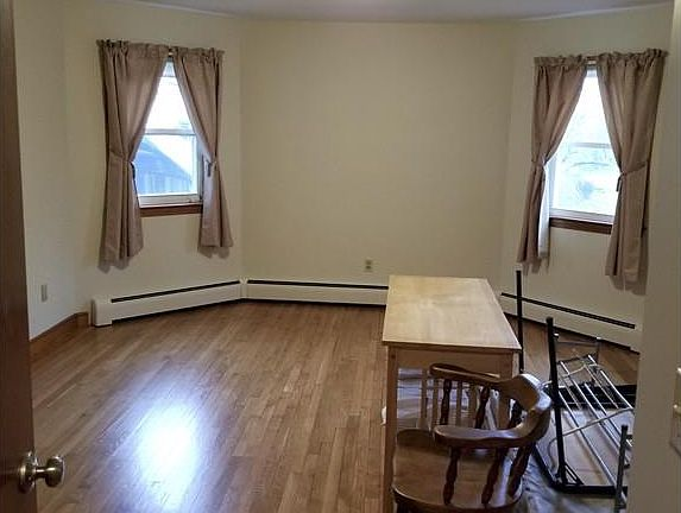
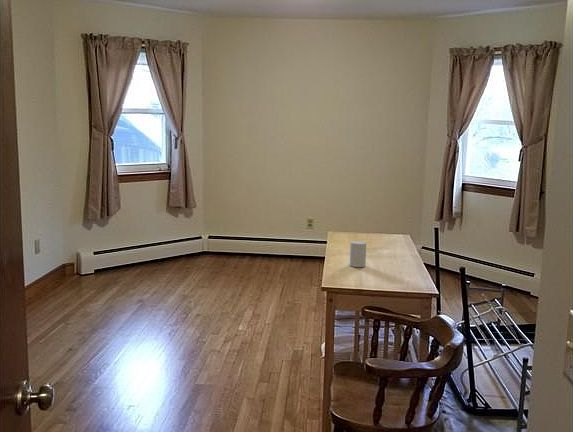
+ cup [349,240,367,268]
